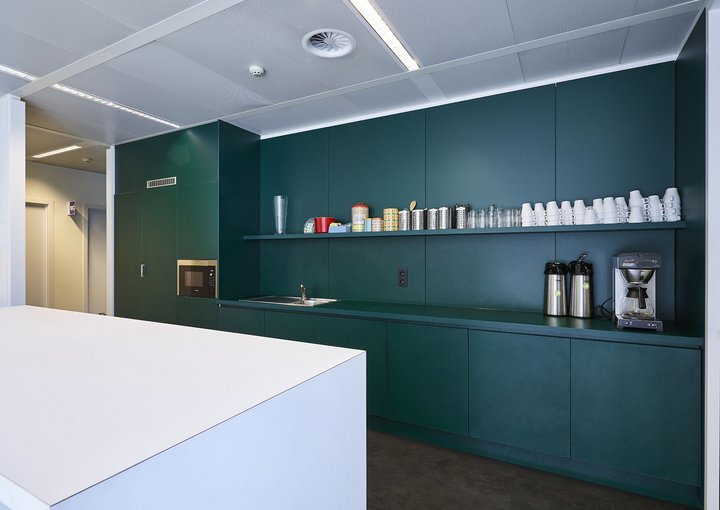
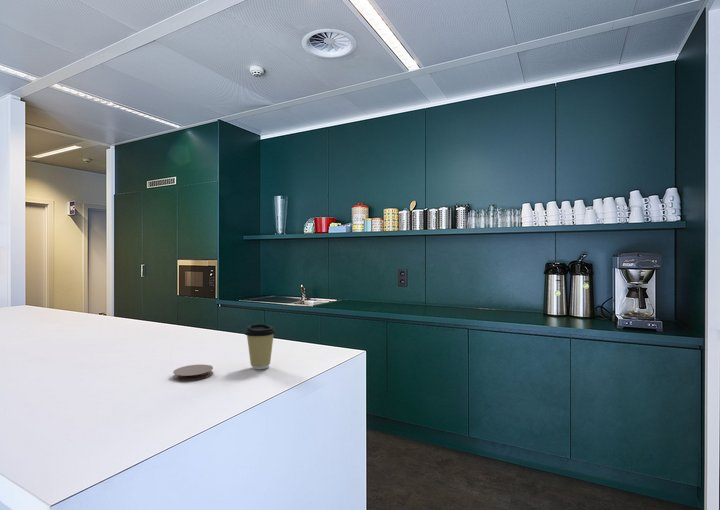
+ coaster [172,364,214,382]
+ coffee cup [244,323,277,370]
